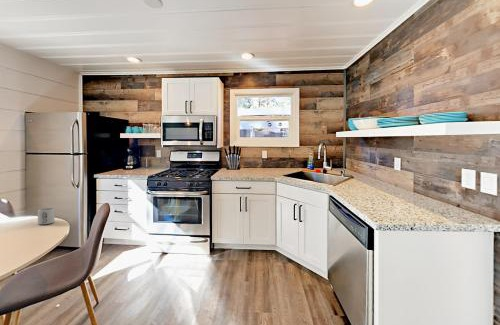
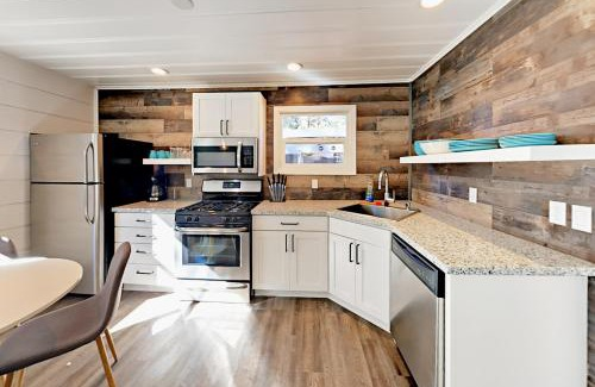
- mug [37,207,55,225]
